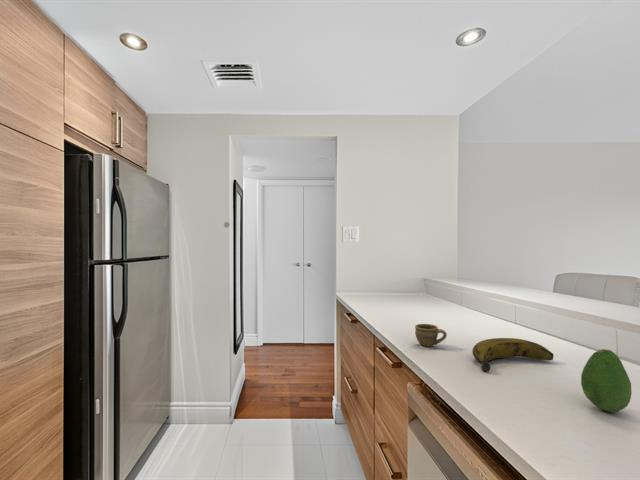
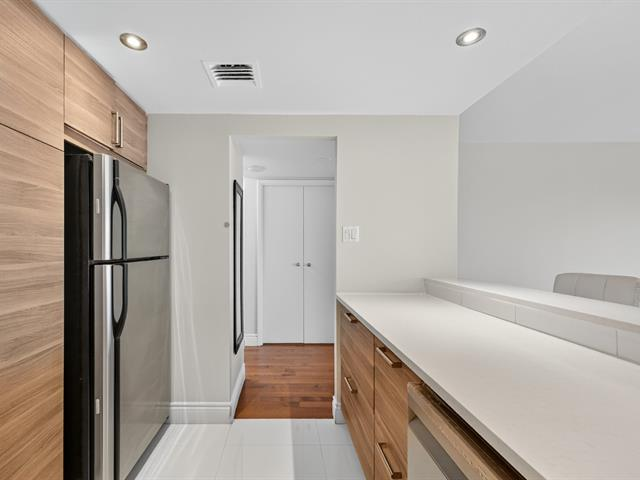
- fruit [580,348,633,413]
- cup [414,323,448,348]
- banana [471,337,555,372]
